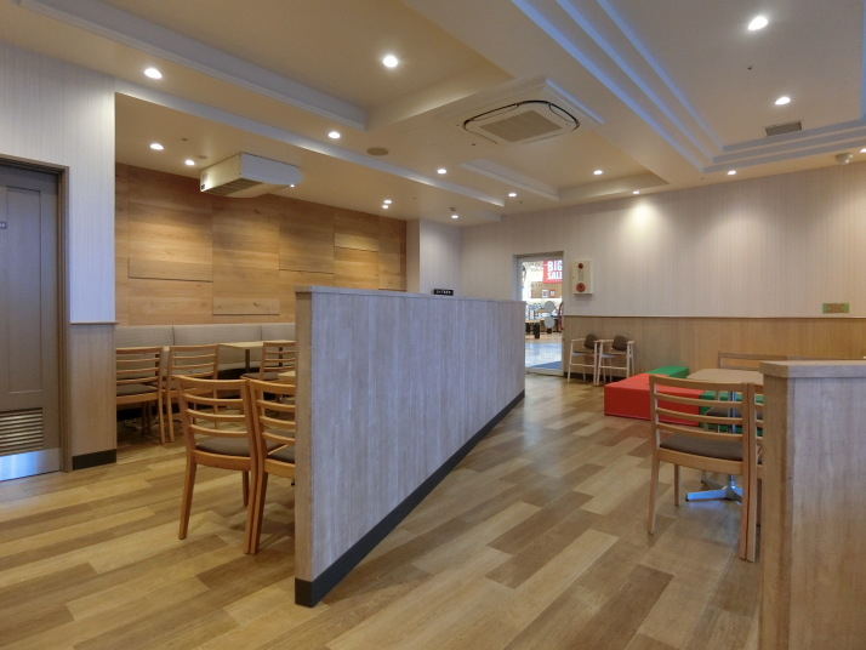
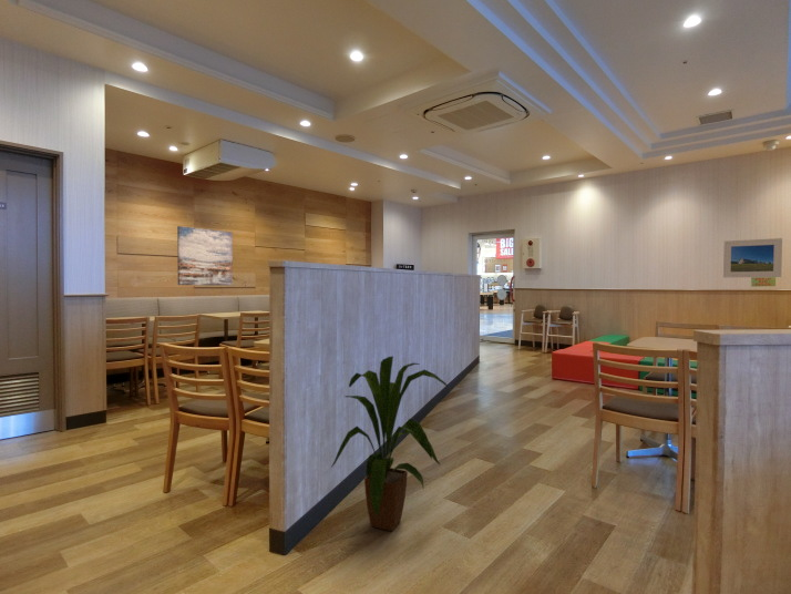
+ wall art [176,225,234,286]
+ house plant [330,356,449,532]
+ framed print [722,237,783,278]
